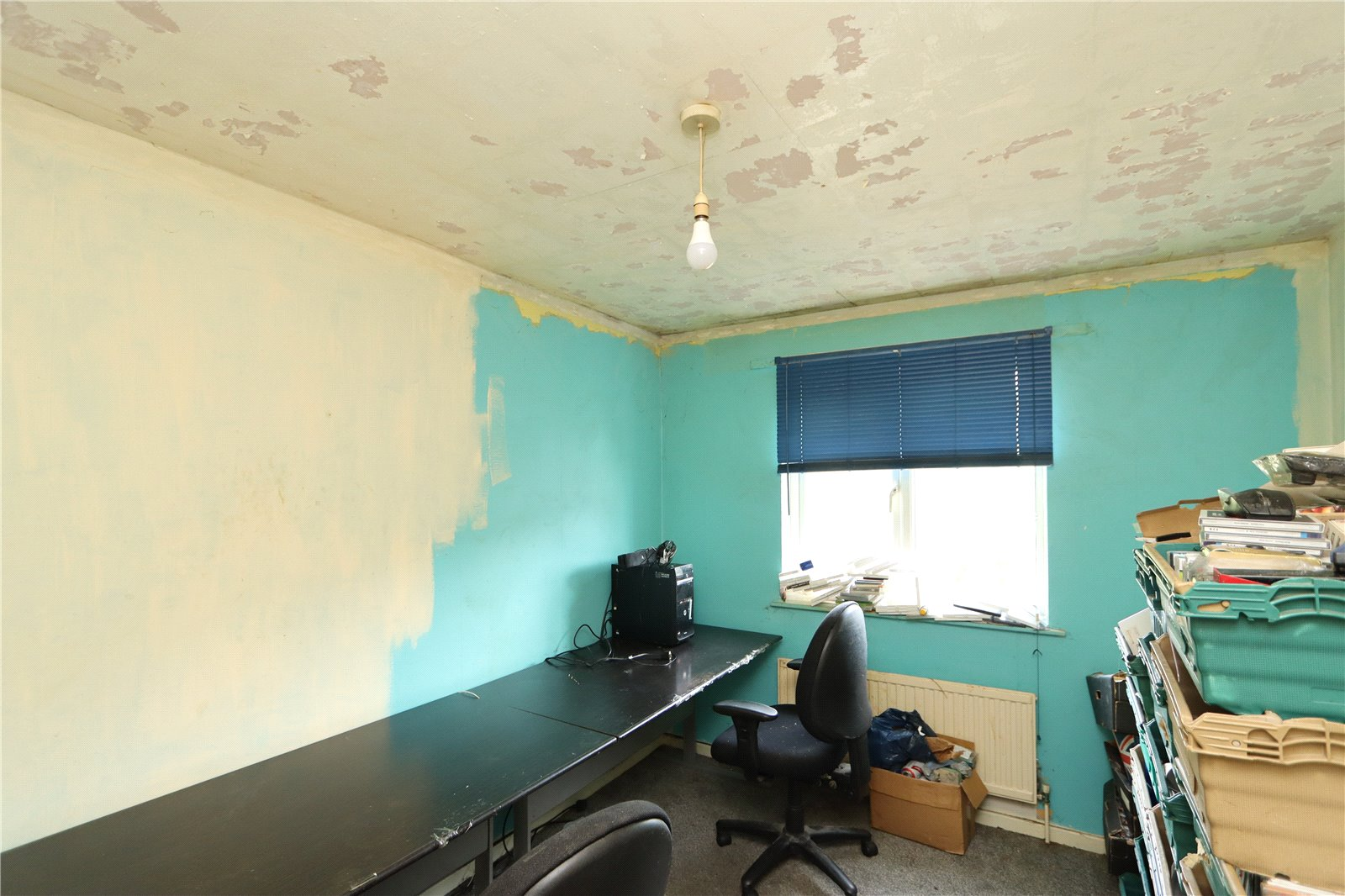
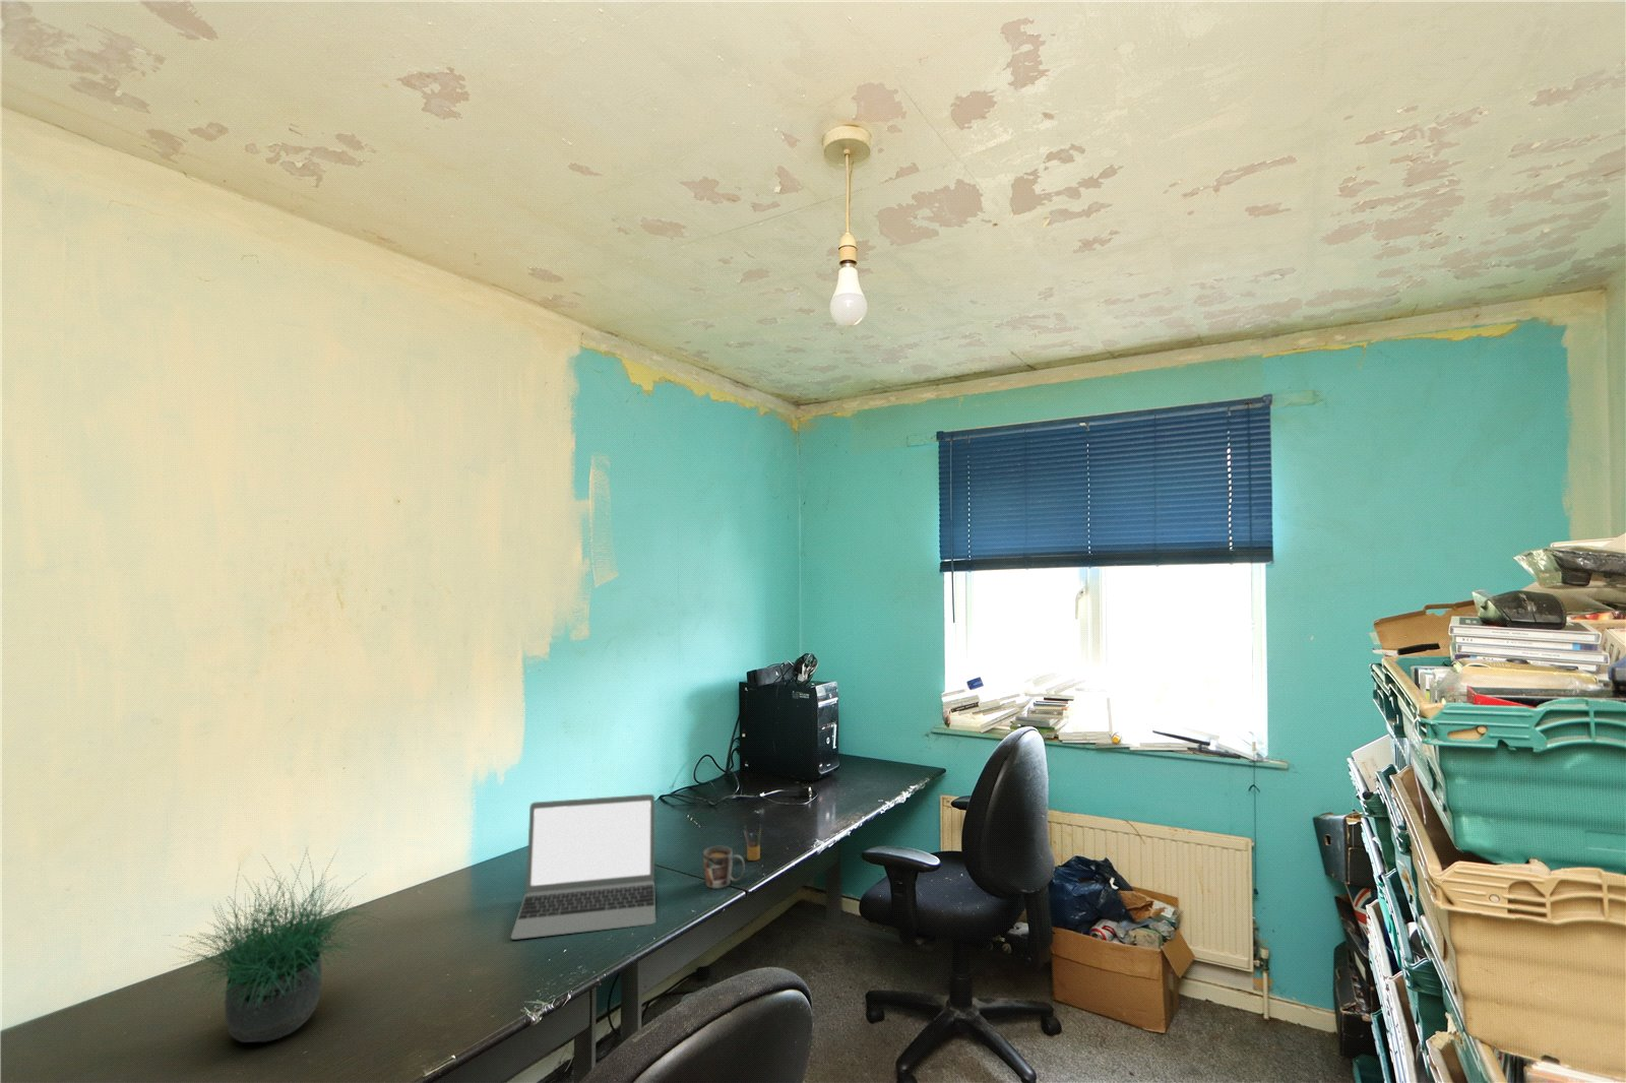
+ pencil box [742,823,762,862]
+ mug [702,845,746,890]
+ potted plant [163,845,387,1043]
+ laptop [509,793,656,940]
